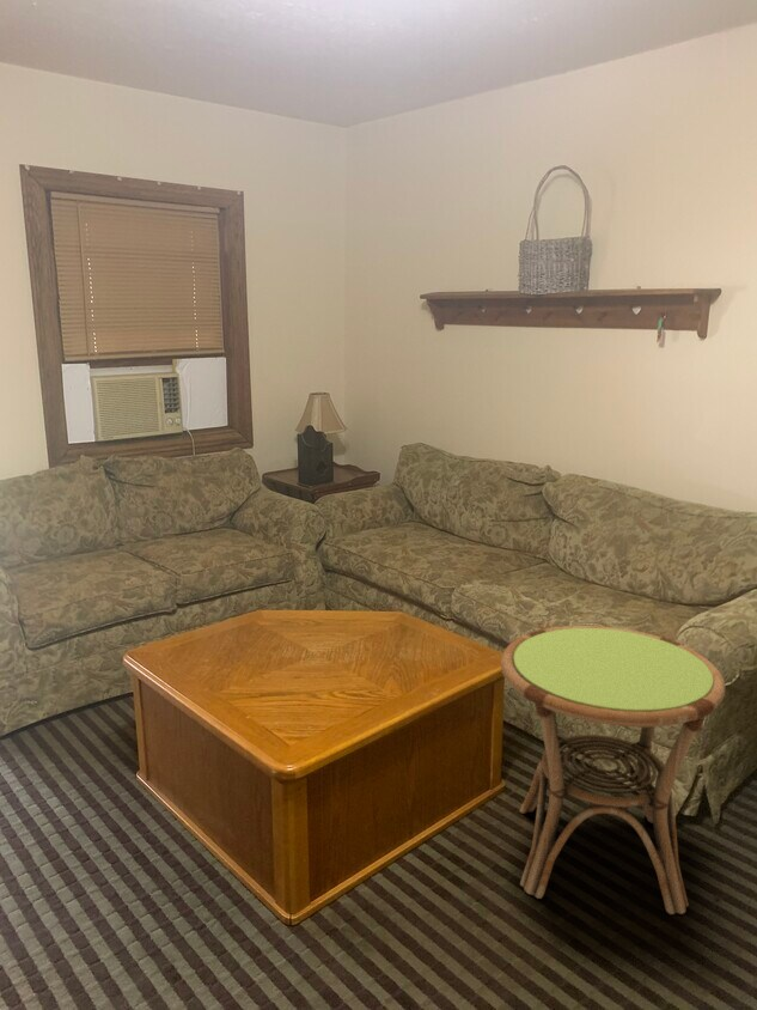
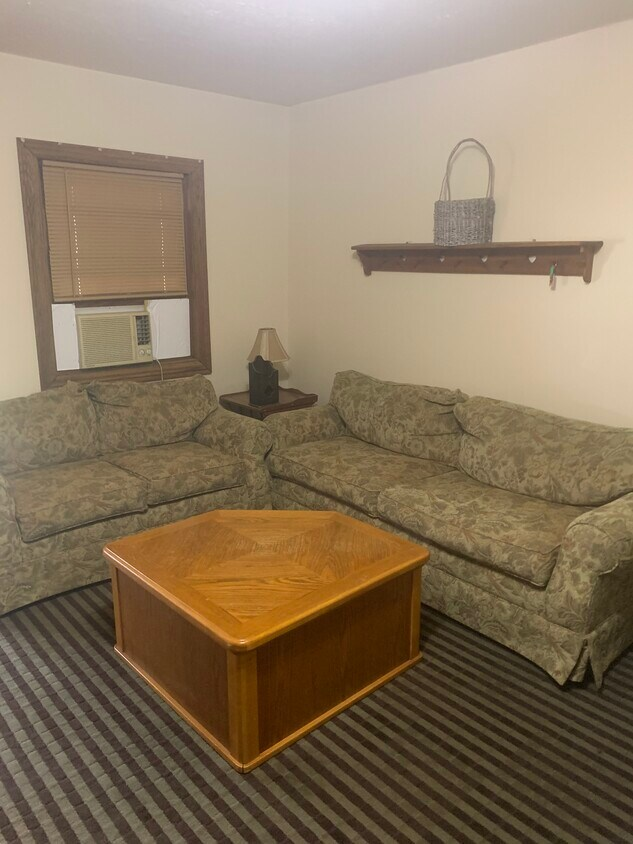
- side table [500,625,727,915]
